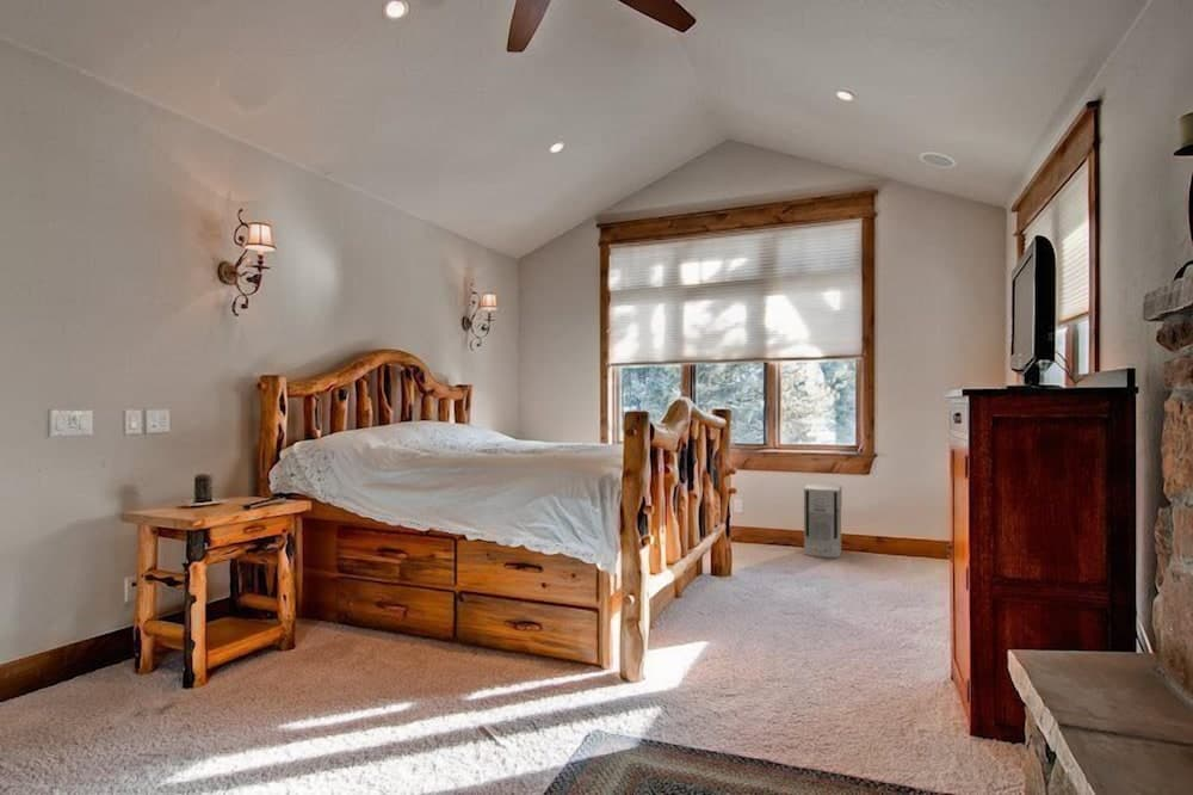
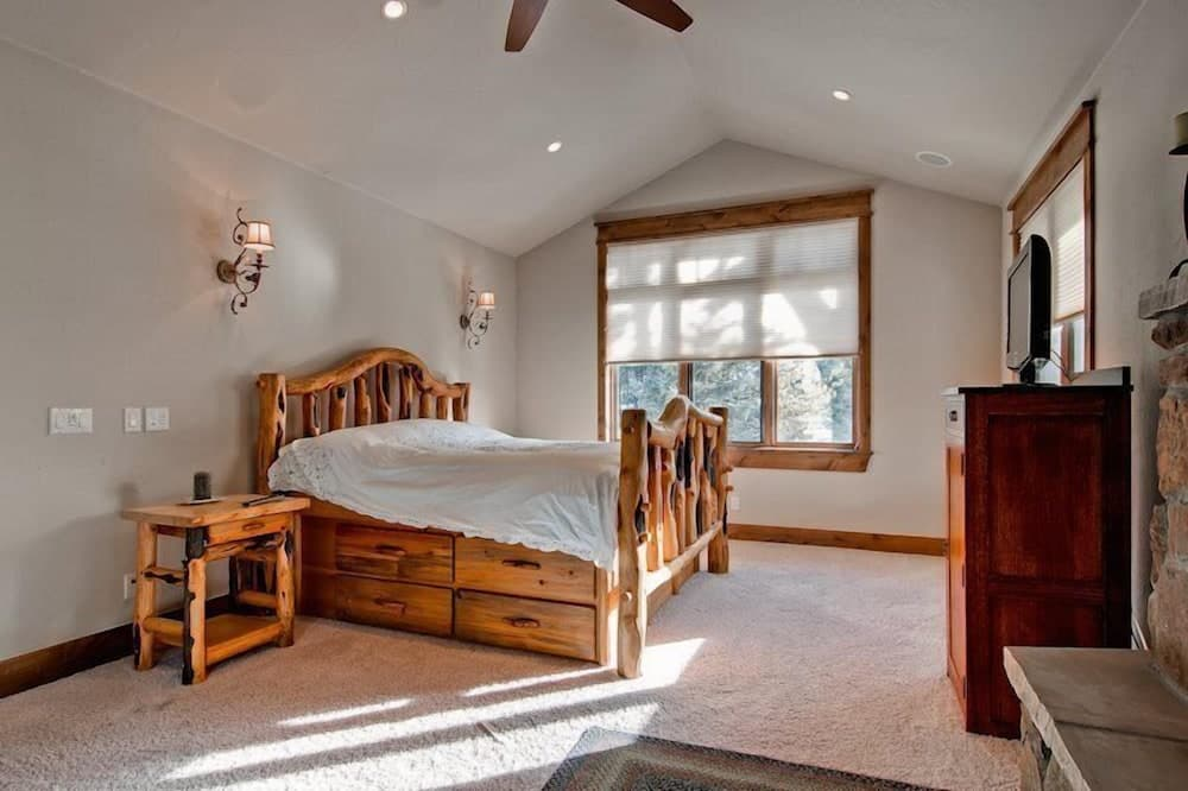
- air purifier [803,483,842,559]
